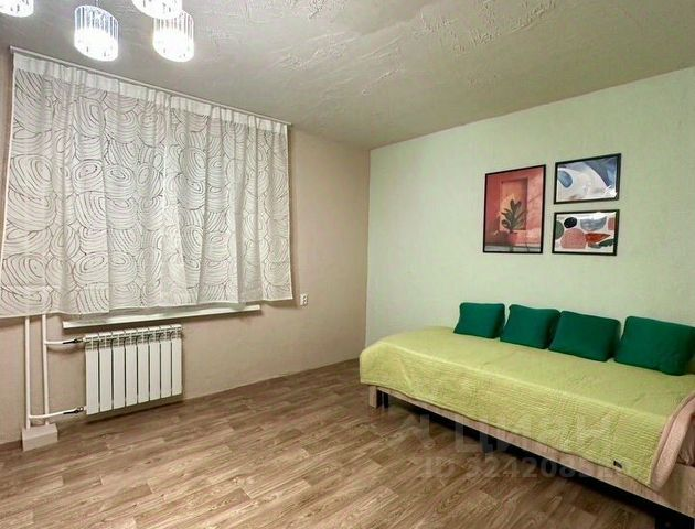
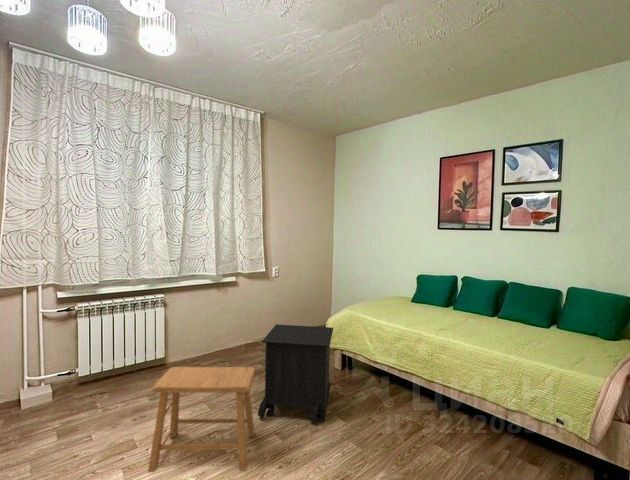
+ stool [147,366,256,473]
+ nightstand [257,323,334,424]
